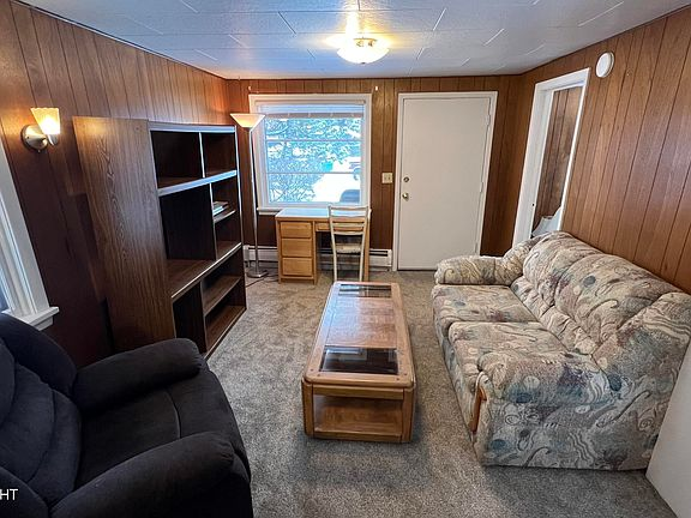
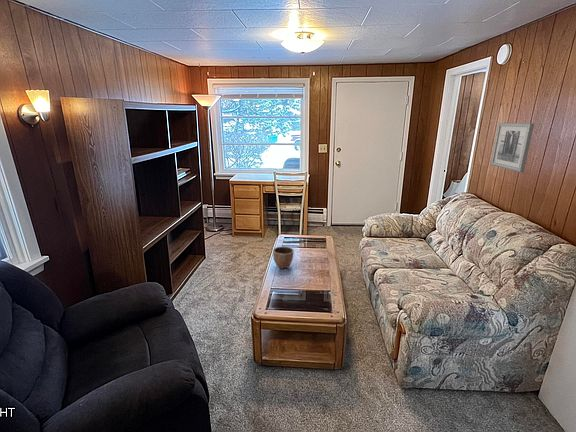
+ wall art [490,122,535,173]
+ decorative bowl [272,246,295,270]
